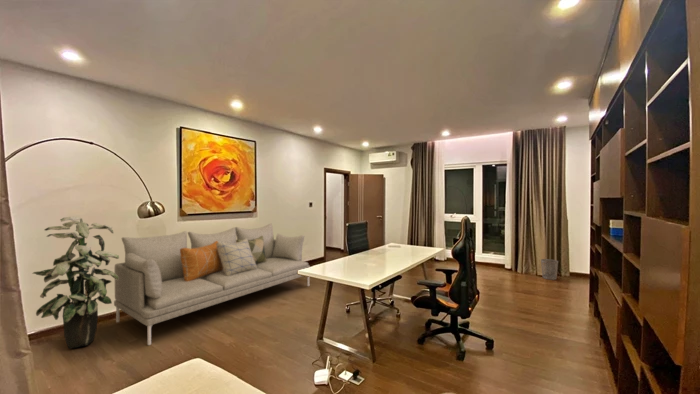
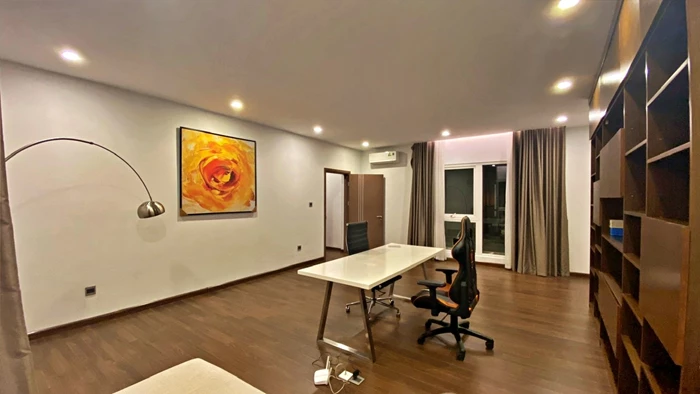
- wastebasket [540,258,559,281]
- indoor plant [31,216,120,349]
- sofa [113,223,311,346]
